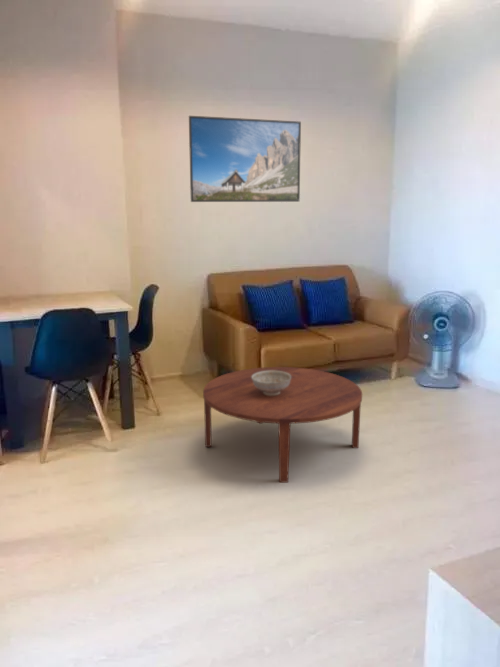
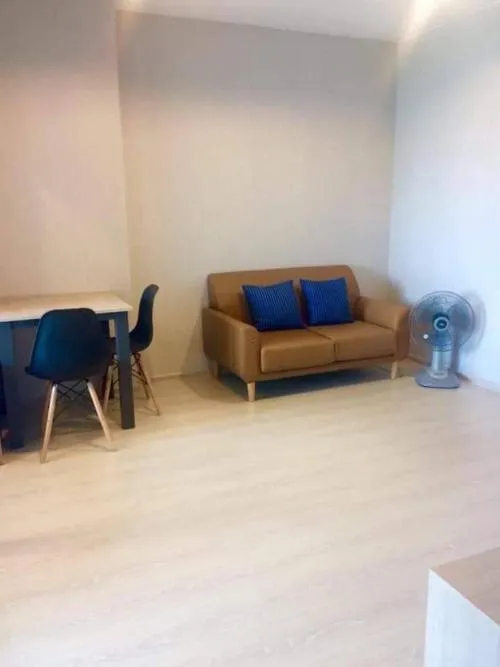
- decorative bowl [252,370,291,396]
- coffee table [202,366,363,483]
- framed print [188,115,302,203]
